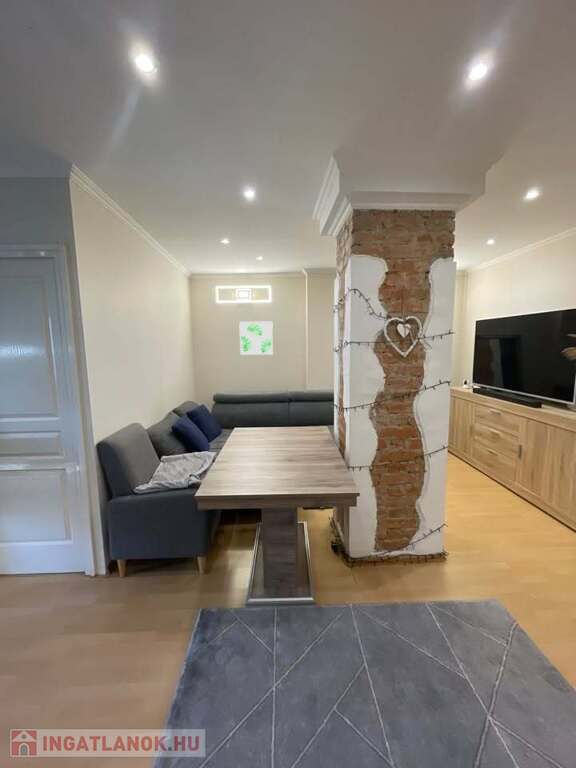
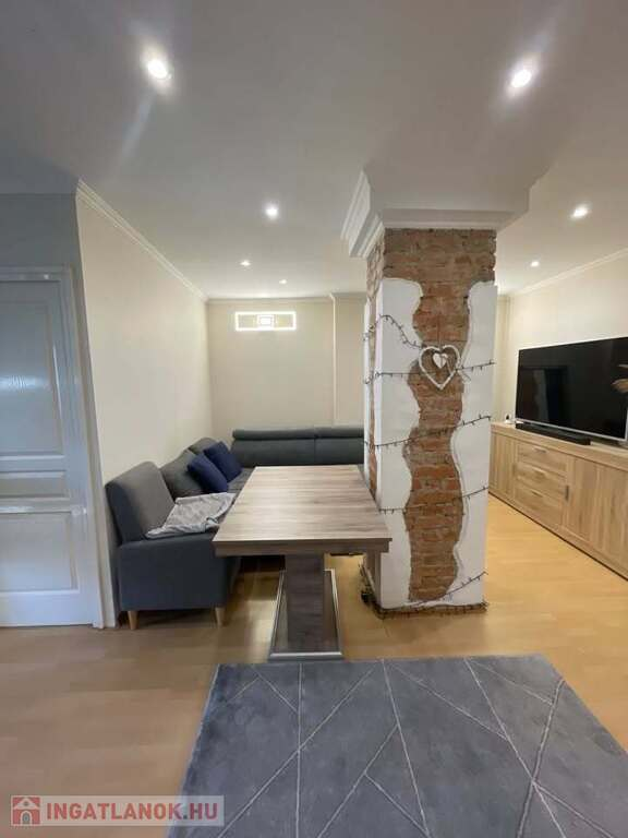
- wall art [238,321,274,356]
